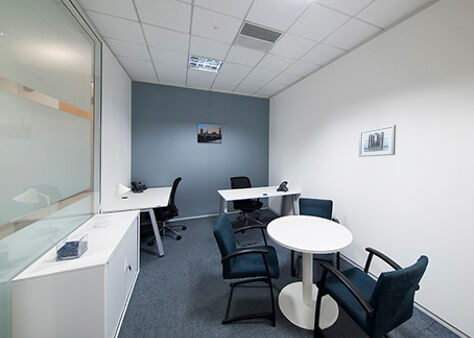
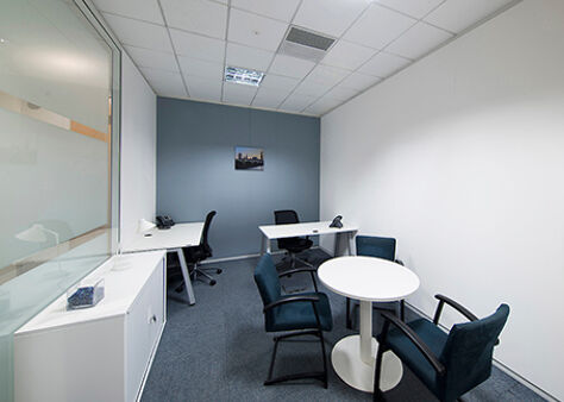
- wall art [358,124,397,158]
